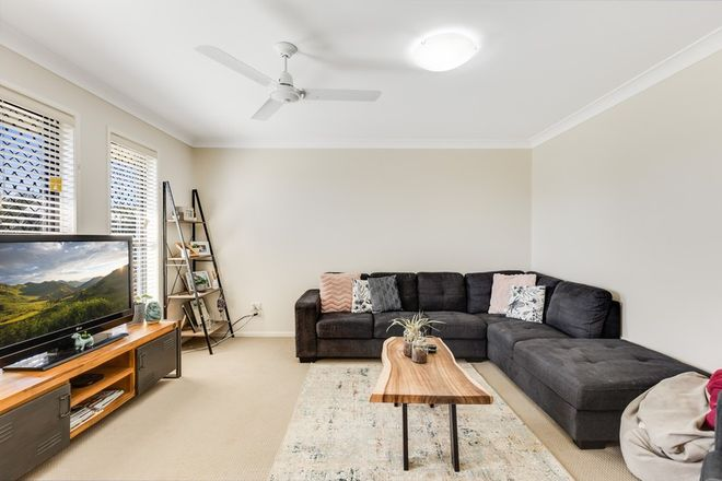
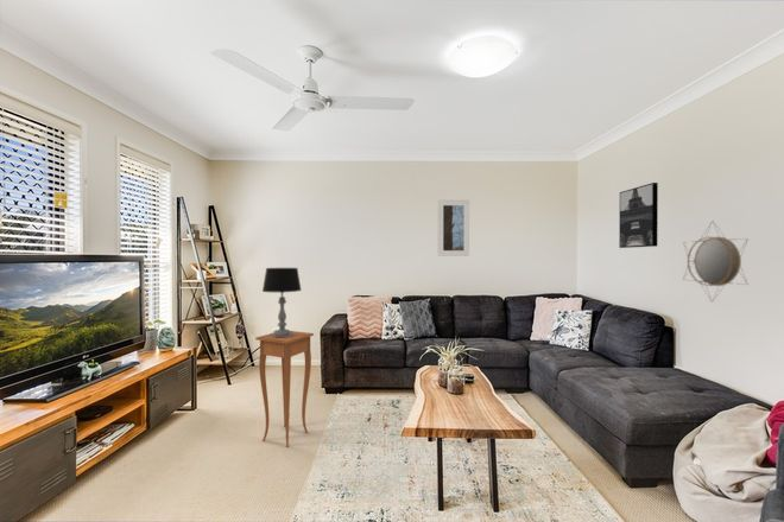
+ table lamp [261,267,303,337]
+ home mirror [682,219,750,304]
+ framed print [437,199,470,257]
+ side table [254,330,315,448]
+ wall art [618,182,659,249]
